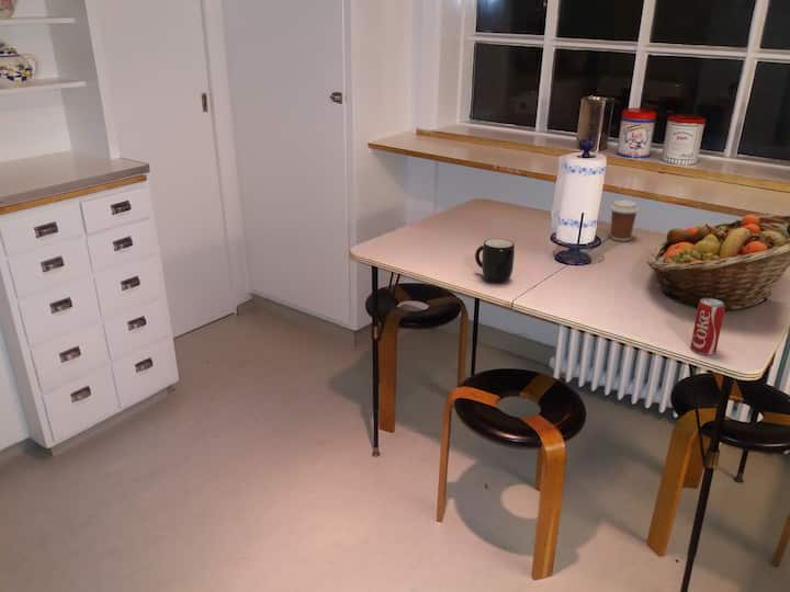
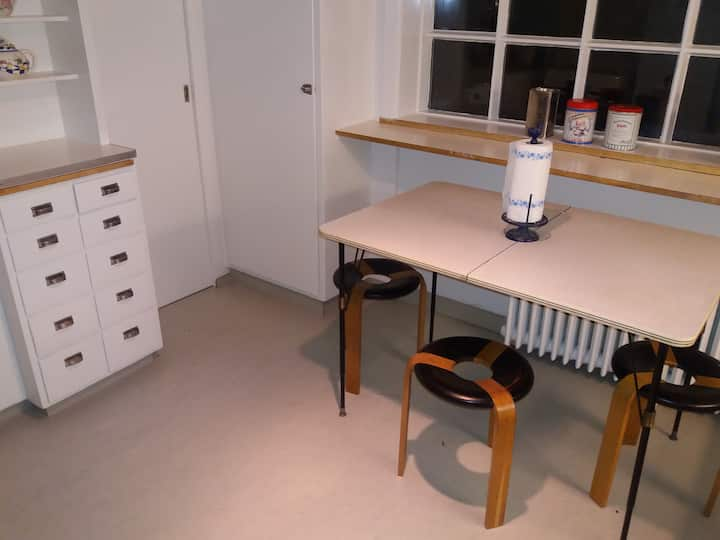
- fruit basket [646,214,790,311]
- coffee cup [609,200,640,242]
- beverage can [689,298,725,355]
- mug [474,238,516,284]
